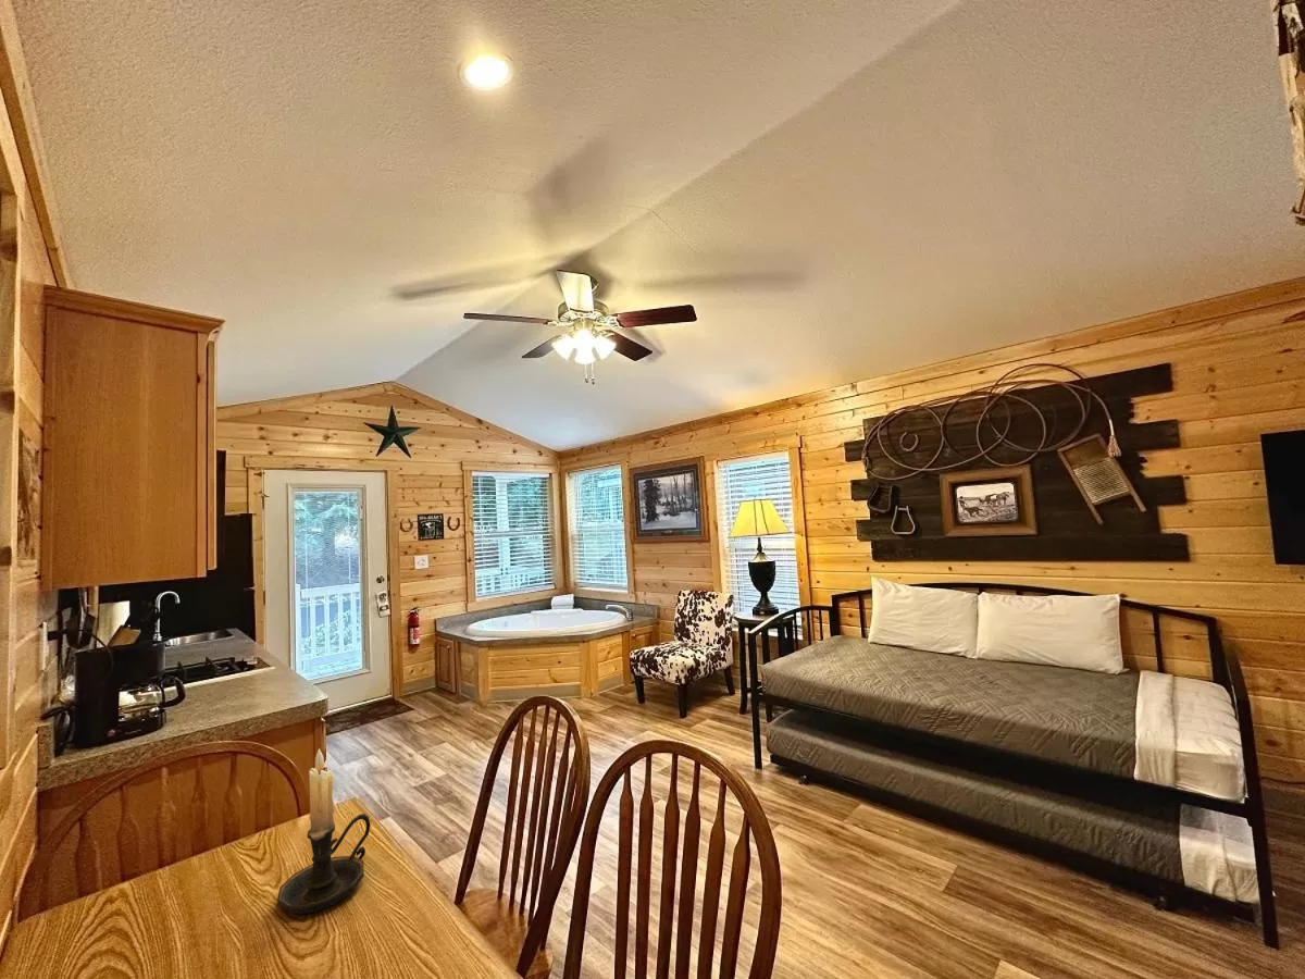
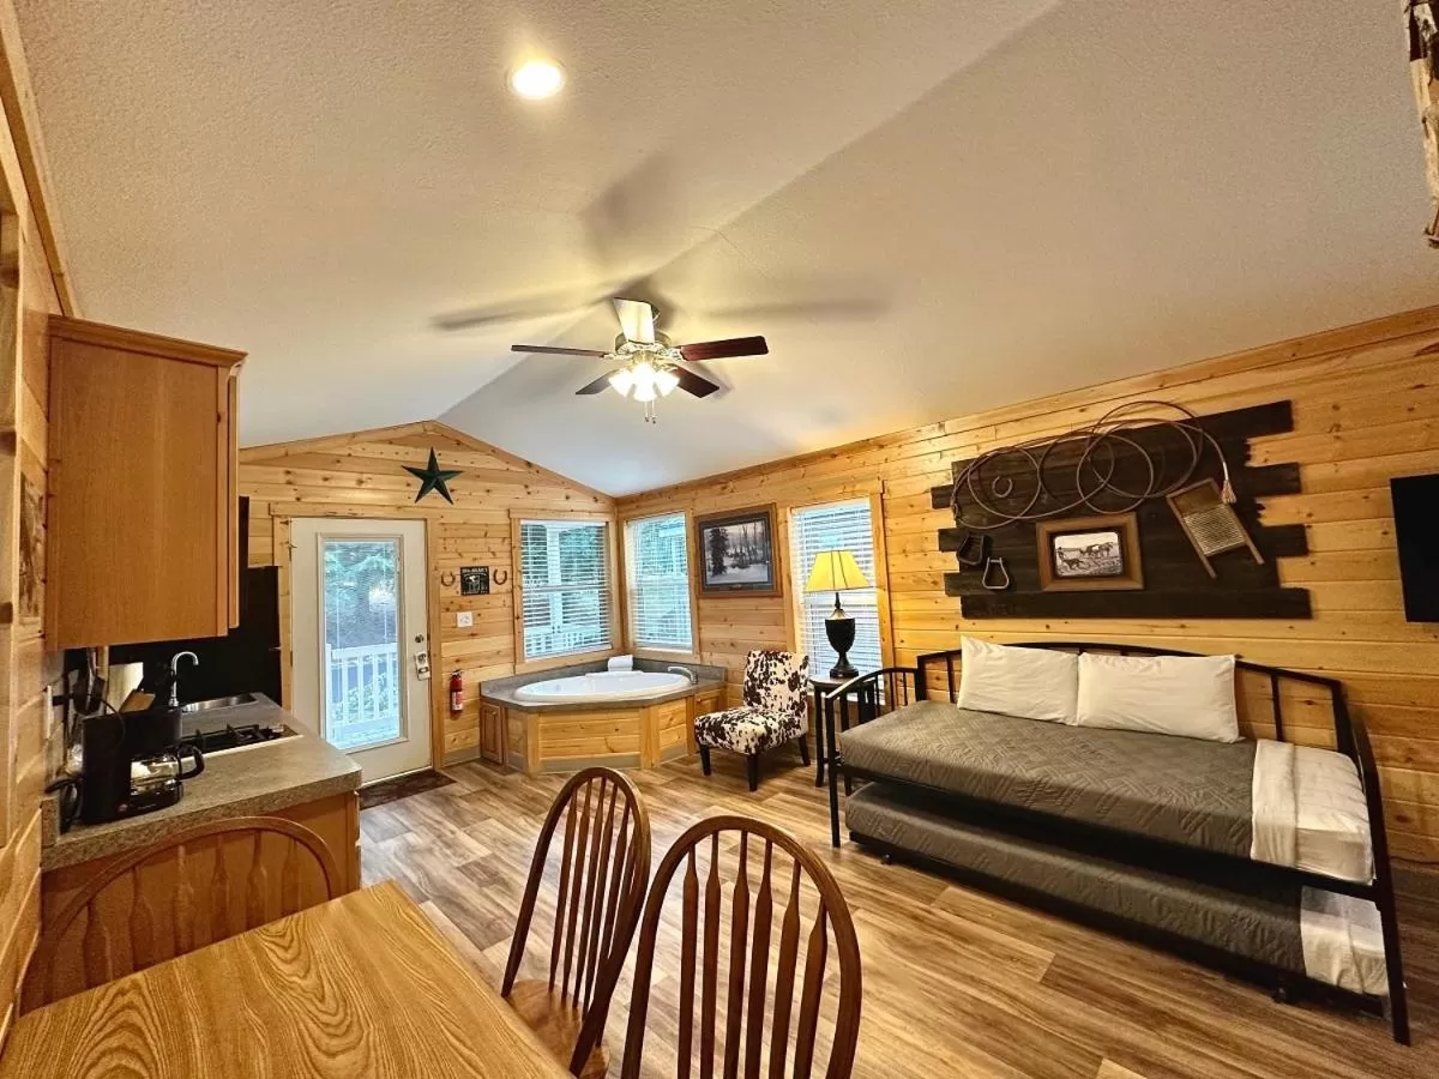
- candle holder [276,747,372,915]
